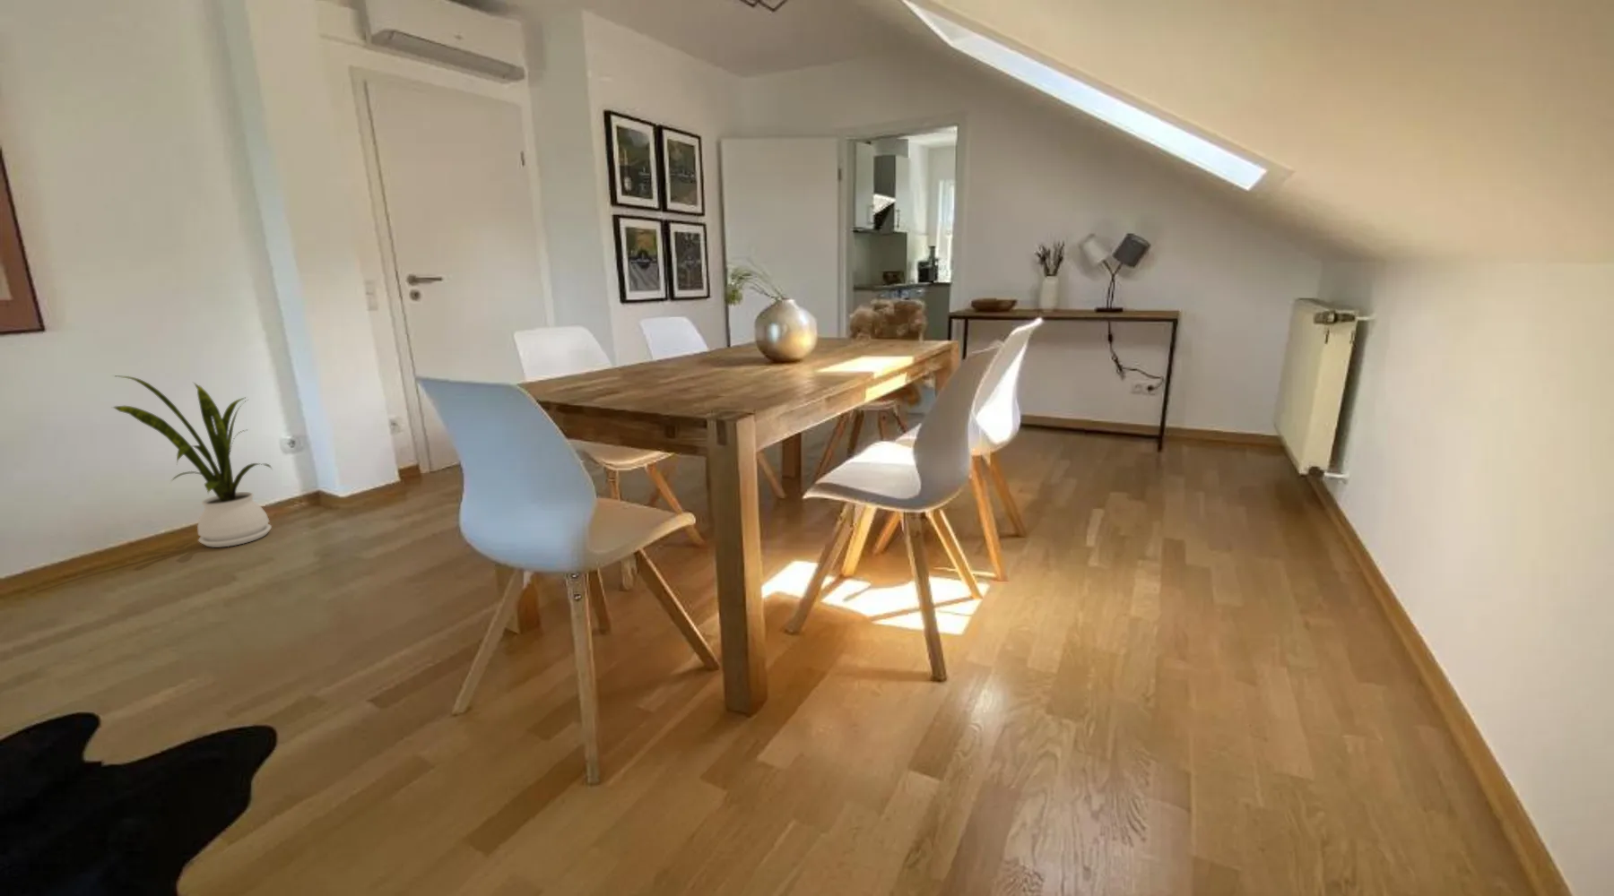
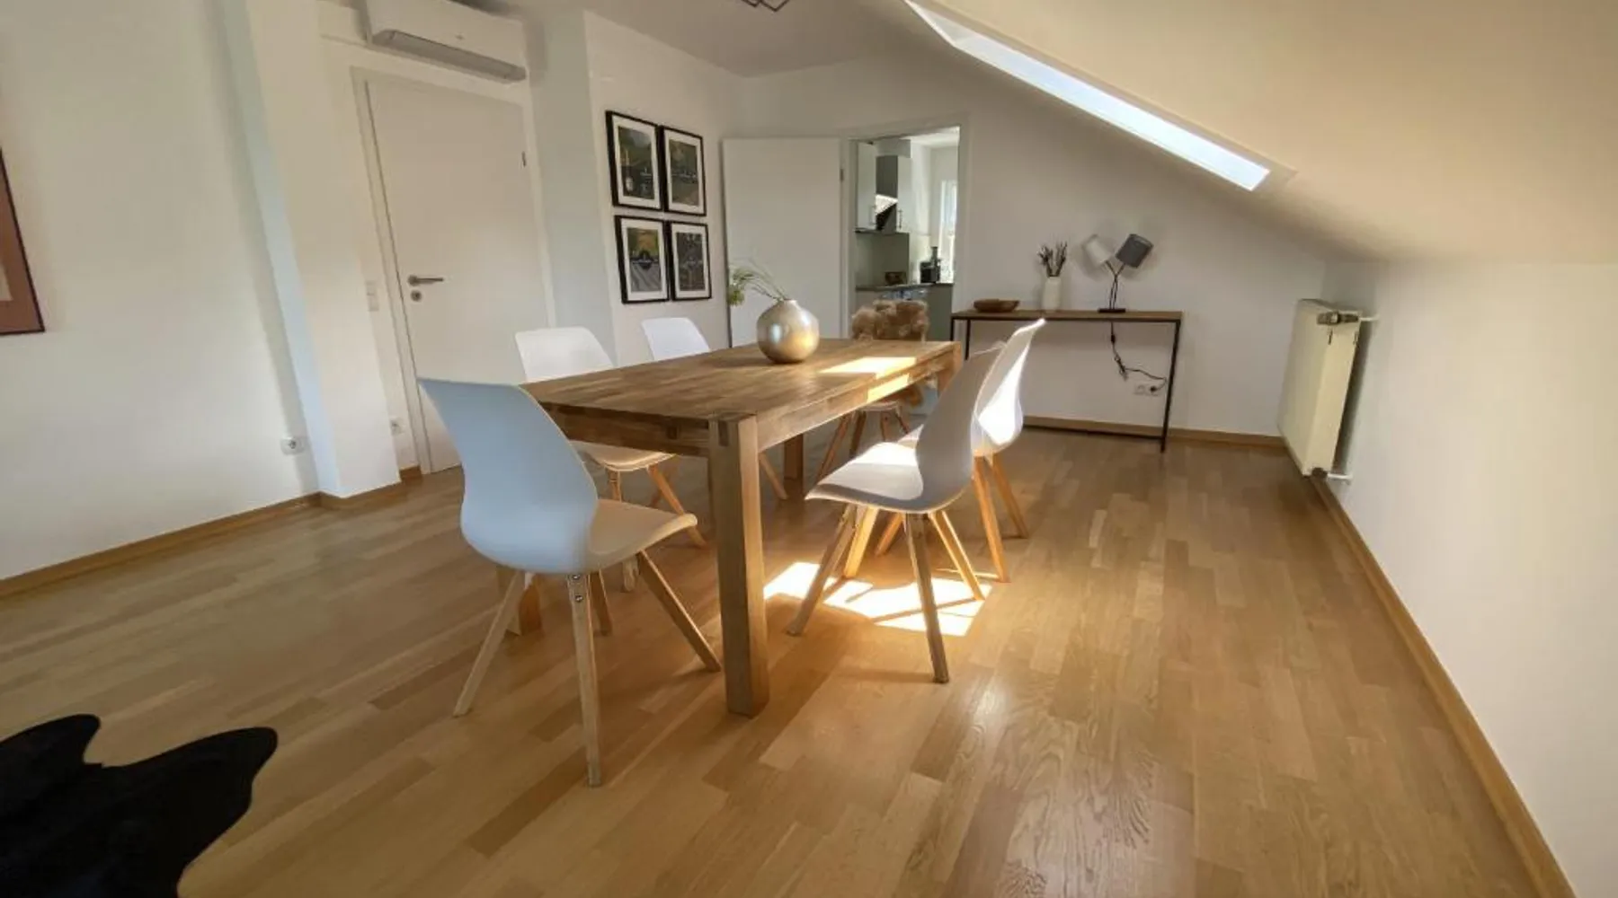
- house plant [109,374,274,548]
